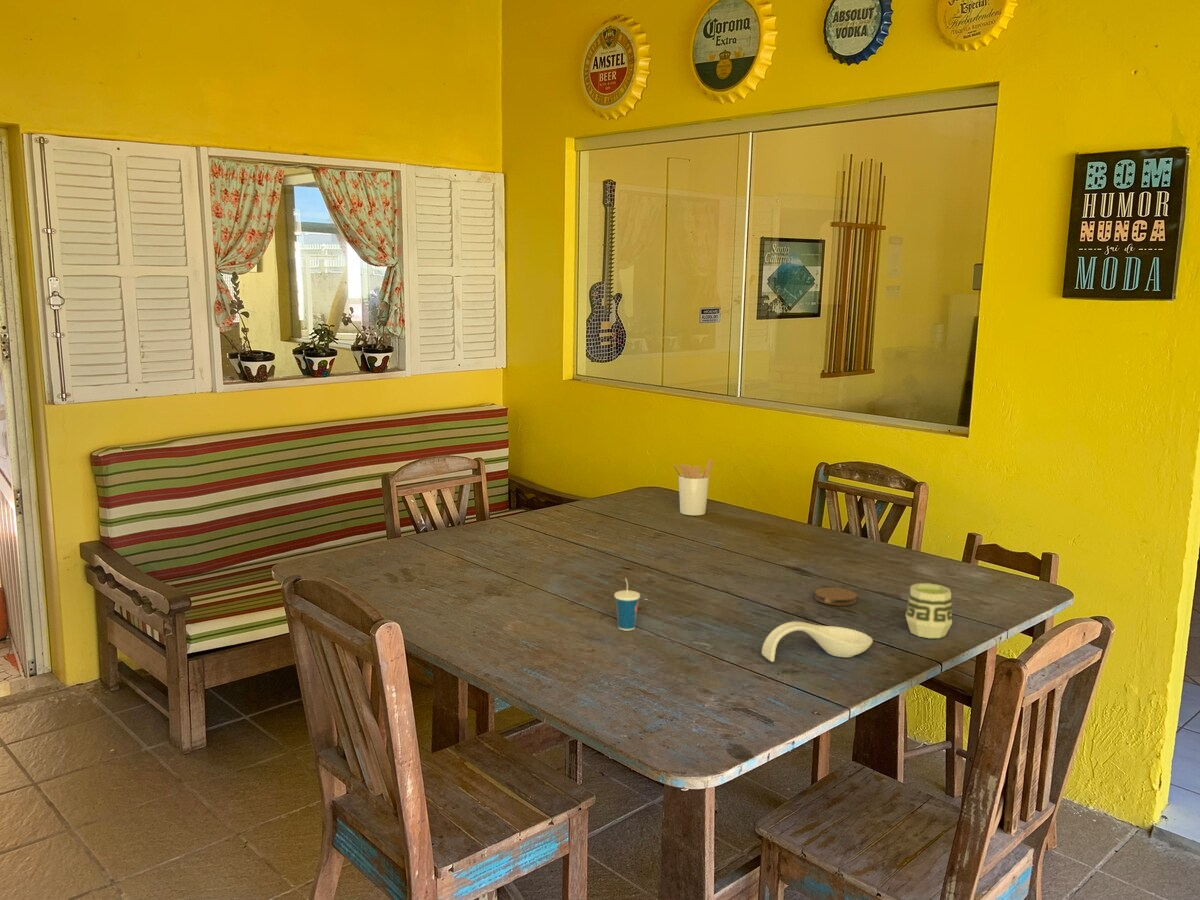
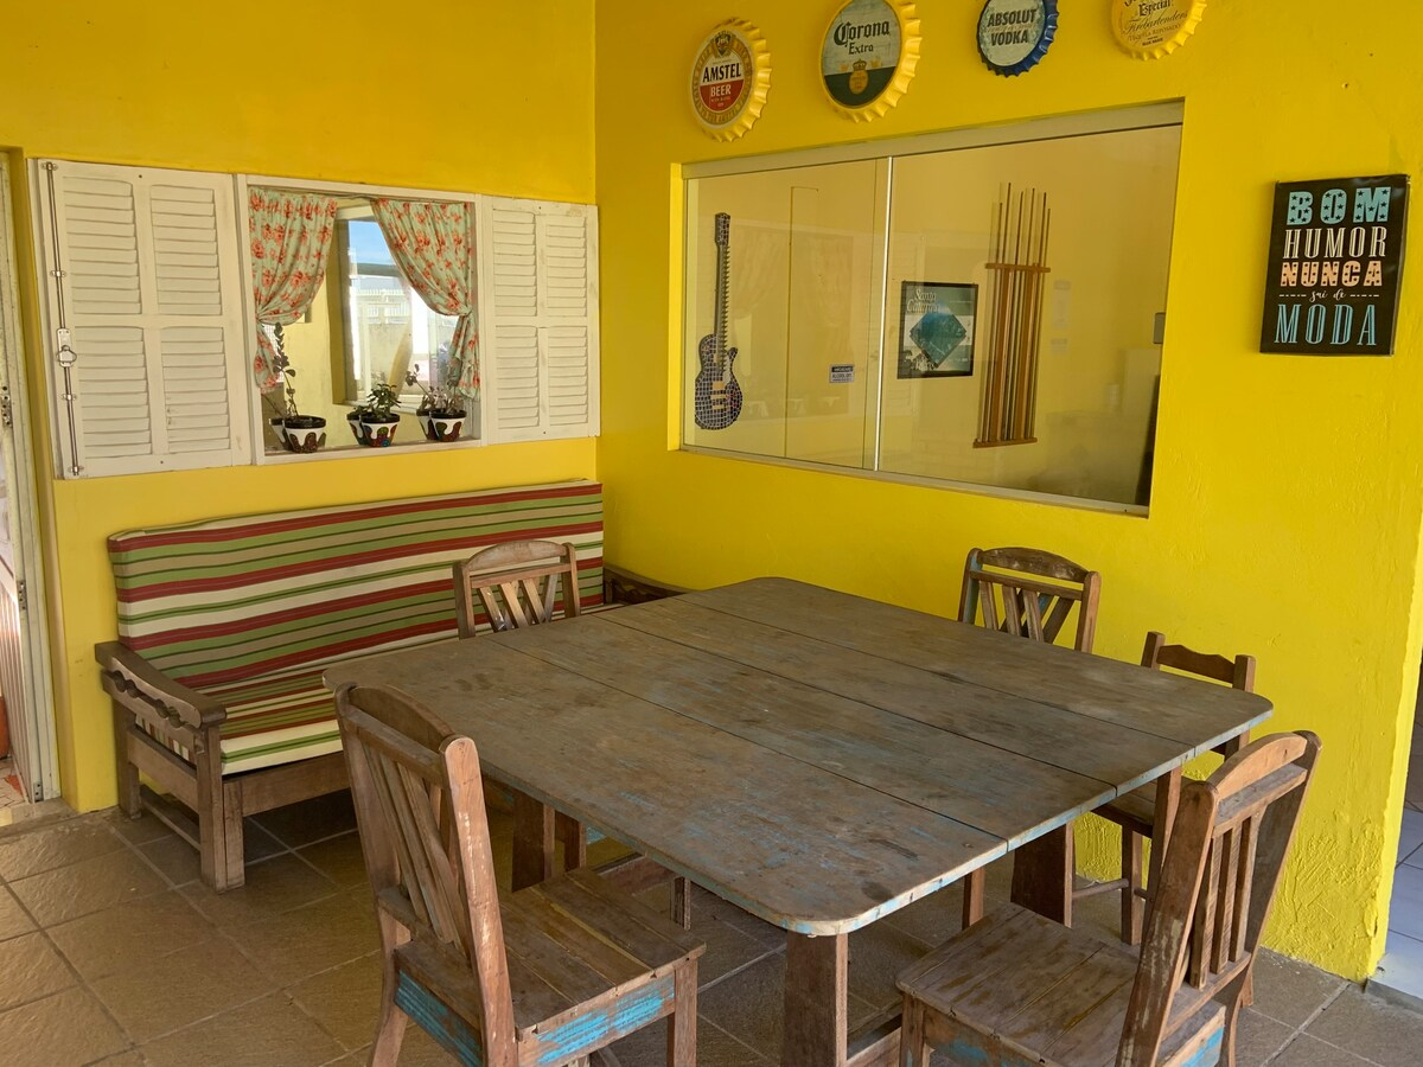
- cup [613,577,641,631]
- utensil holder [672,458,714,516]
- spoon rest [761,621,874,663]
- coaster [814,586,858,606]
- cup [904,582,953,639]
